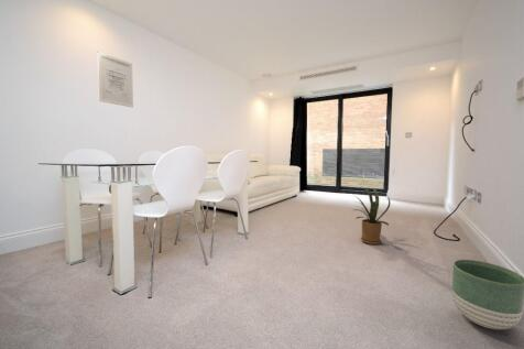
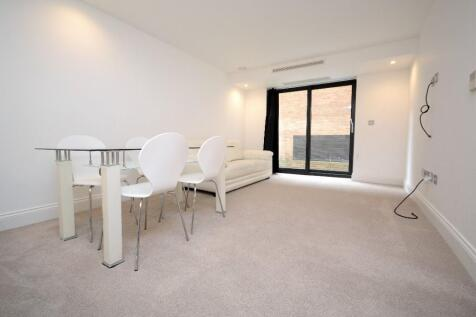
- planter [451,259,524,330]
- wall art [97,51,134,108]
- house plant [352,187,391,246]
